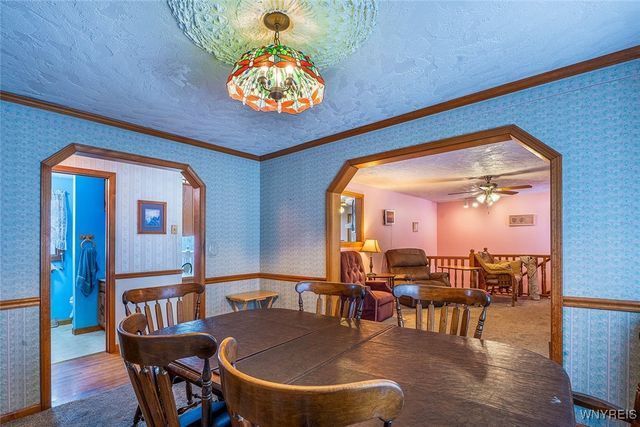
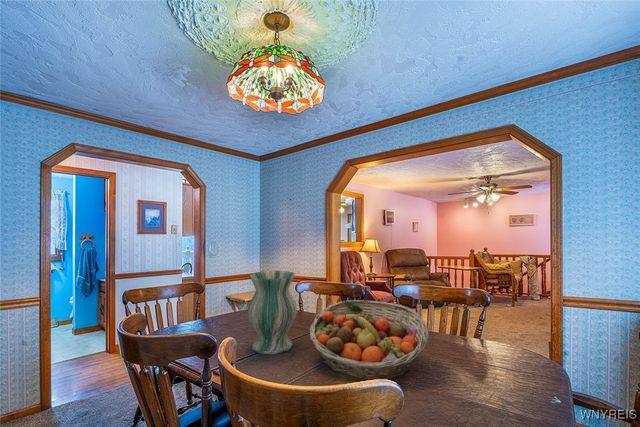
+ fruit basket [309,299,429,381]
+ vase [247,270,298,355]
